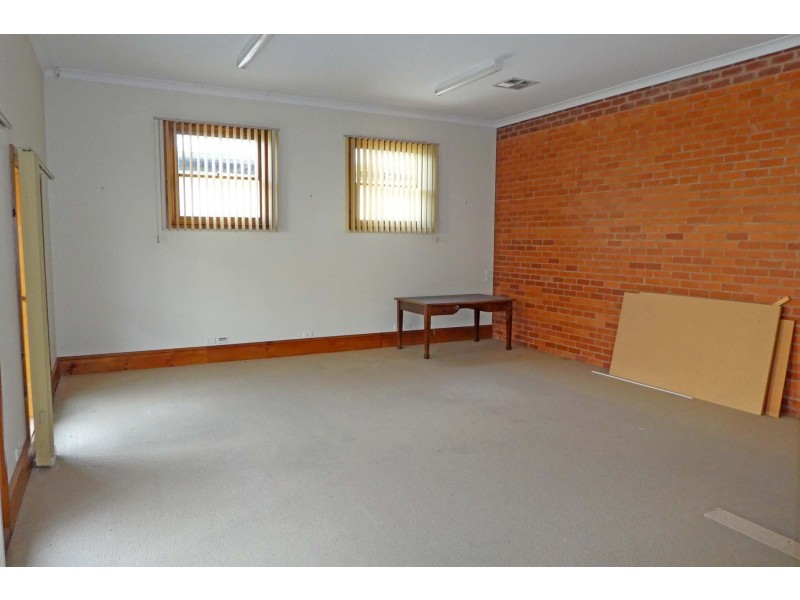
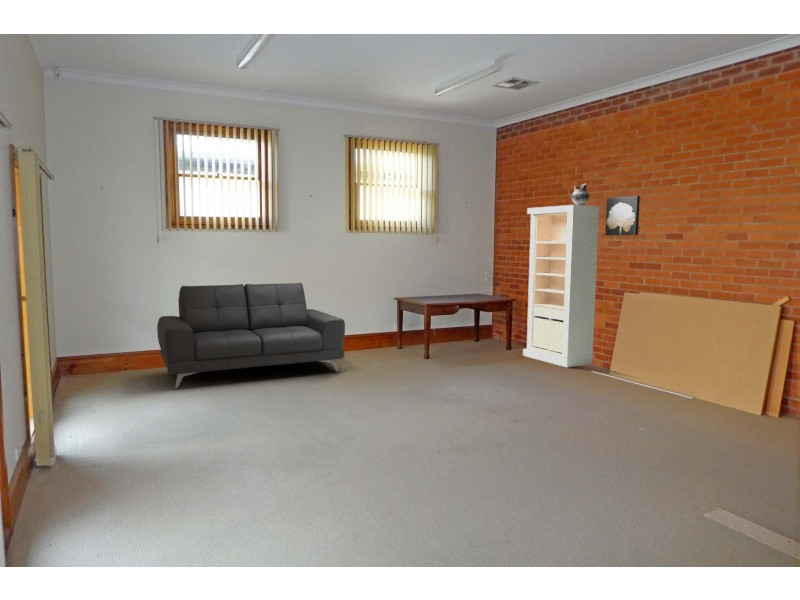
+ ceramic jug [569,183,591,205]
+ storage cabinet [522,204,600,368]
+ wall art [604,195,641,236]
+ sofa [156,282,346,389]
